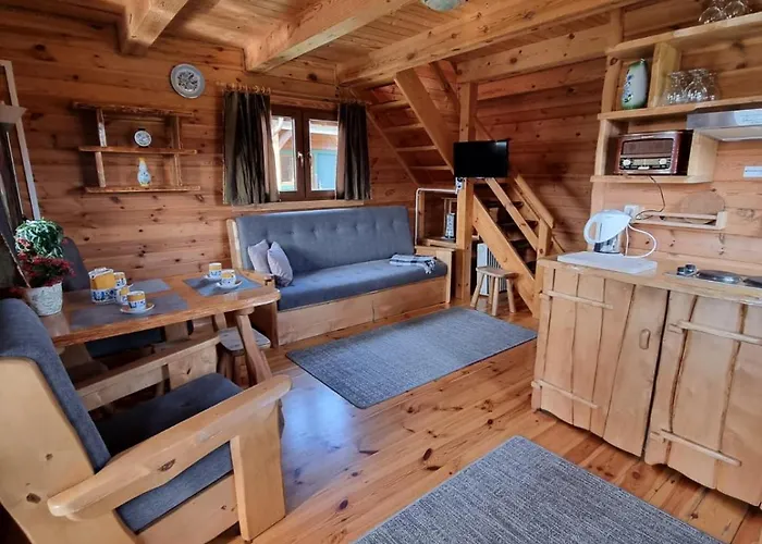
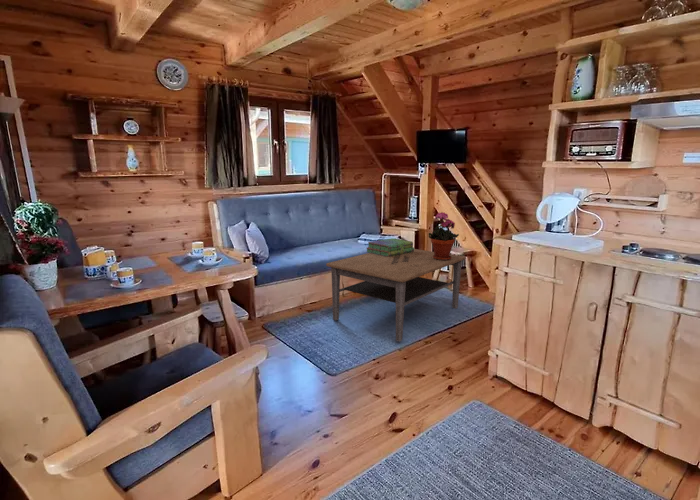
+ coffee table [325,248,467,342]
+ potted plant [427,211,460,260]
+ stack of books [366,237,415,257]
